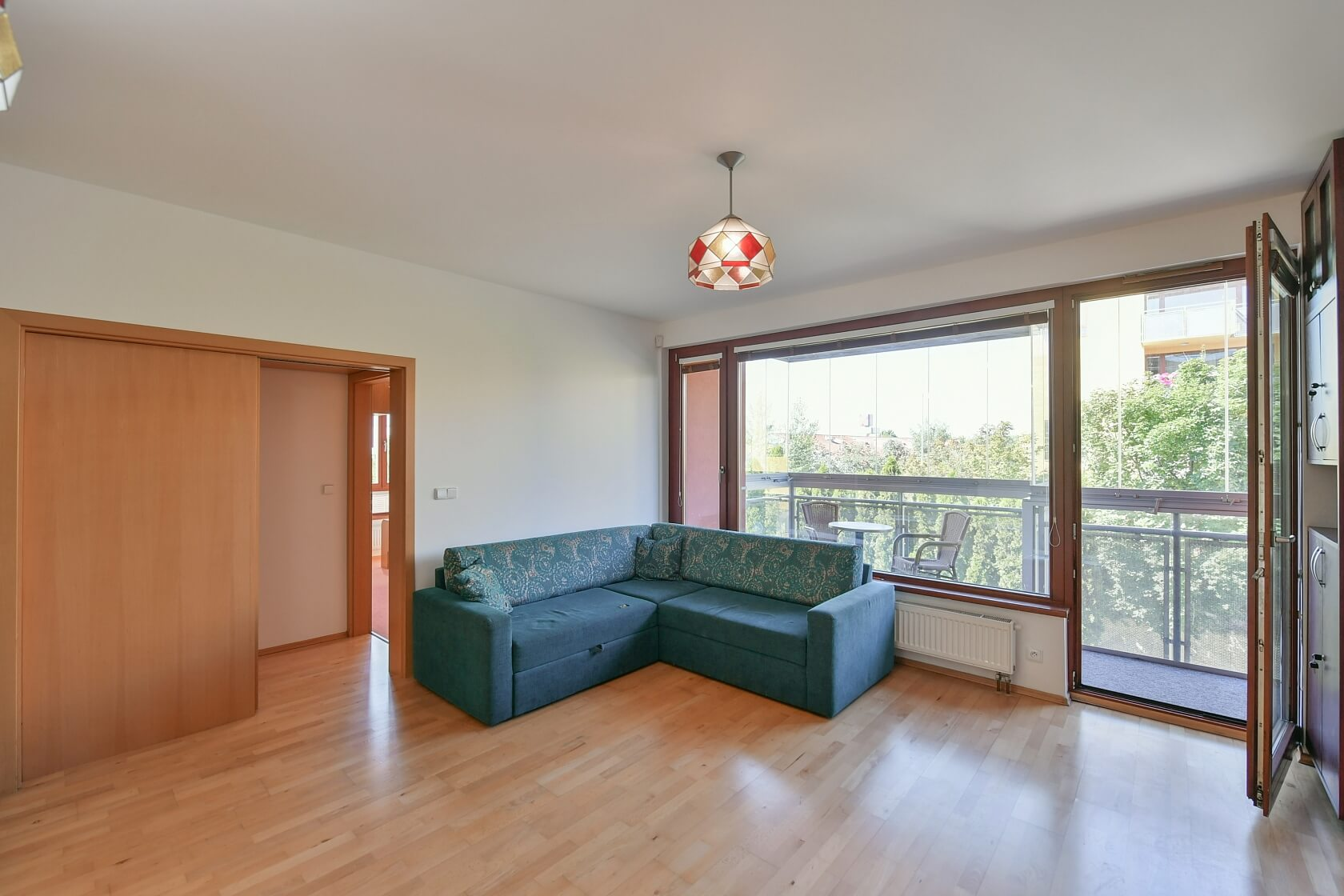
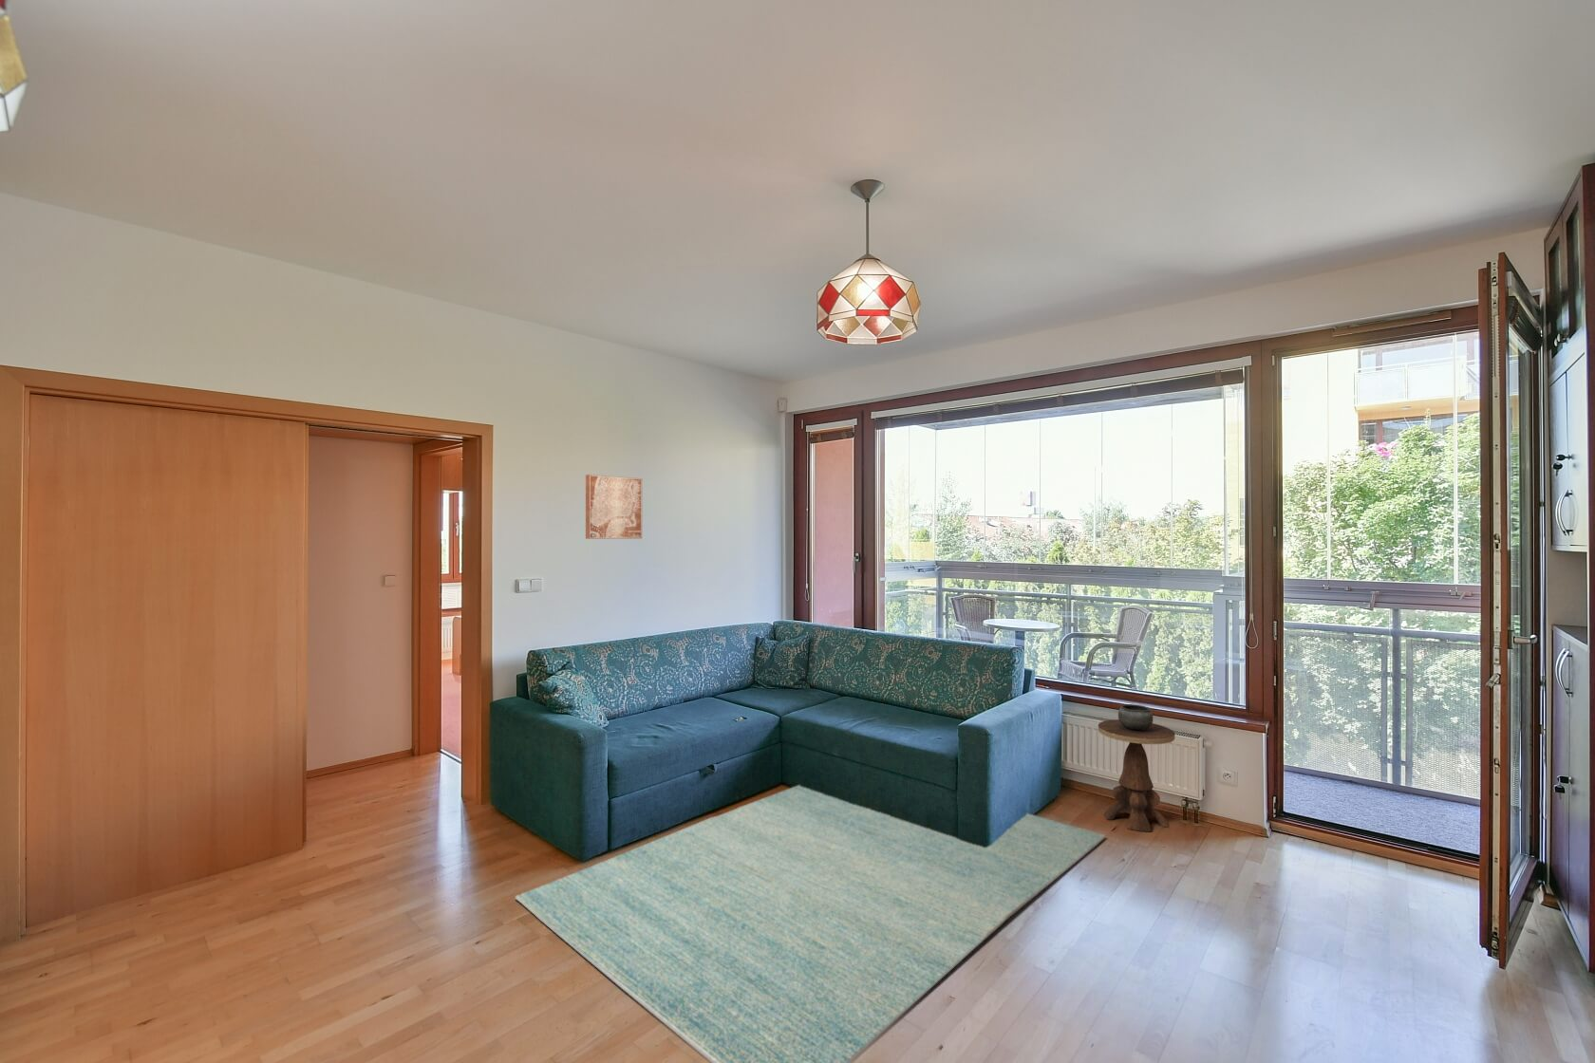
+ rug [514,785,1107,1063]
+ wall art [585,473,643,540]
+ side table [1098,704,1176,833]
